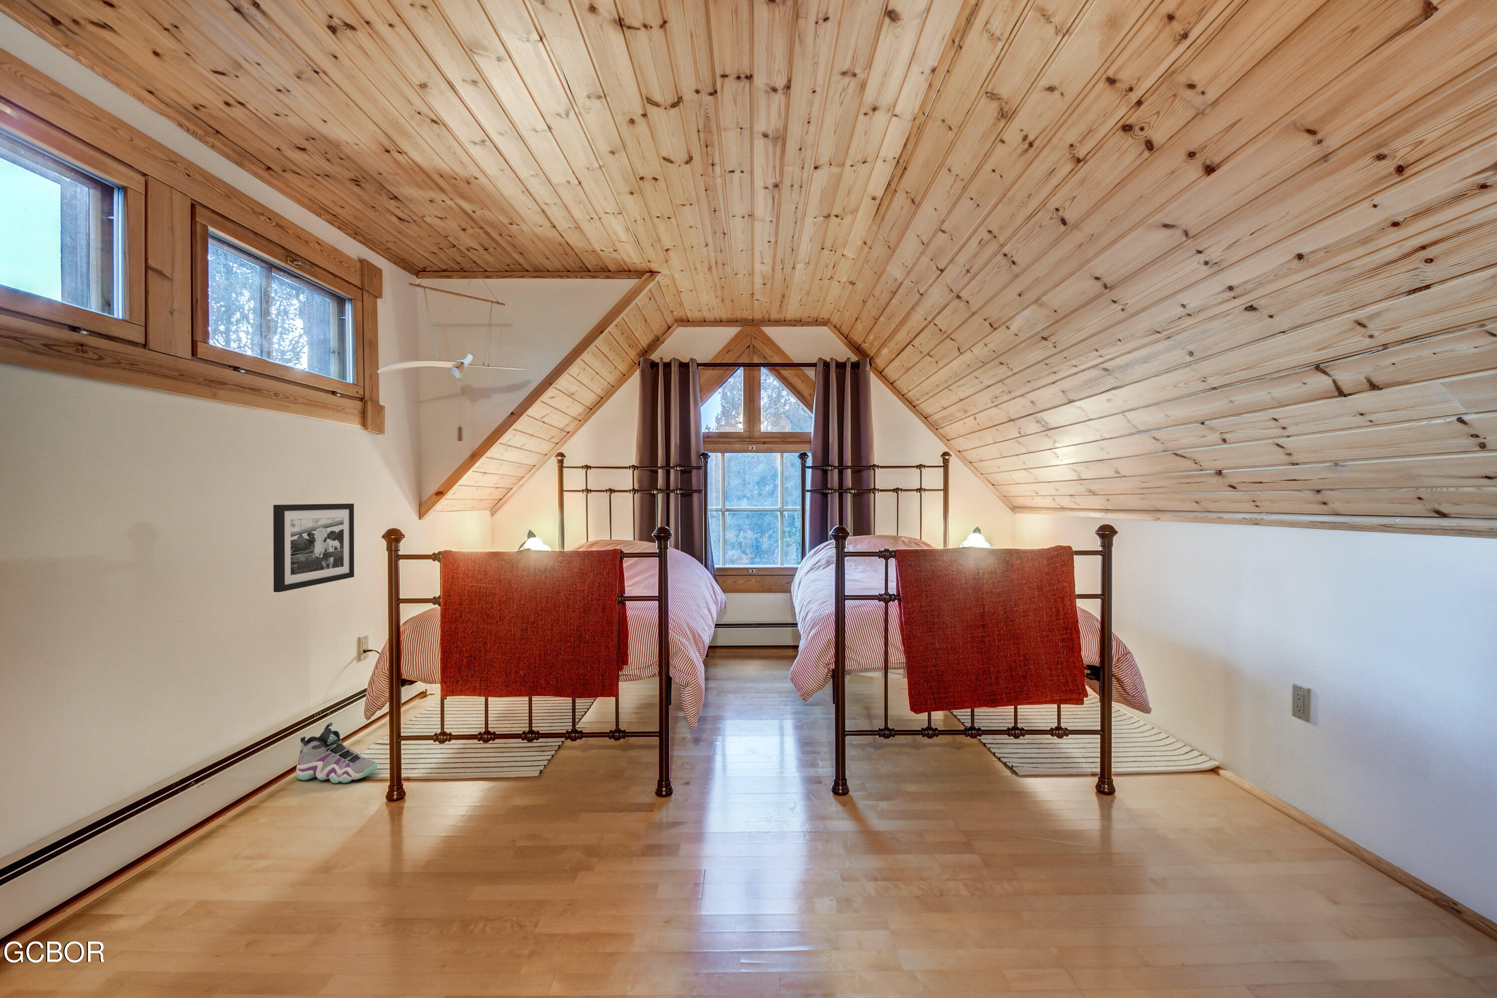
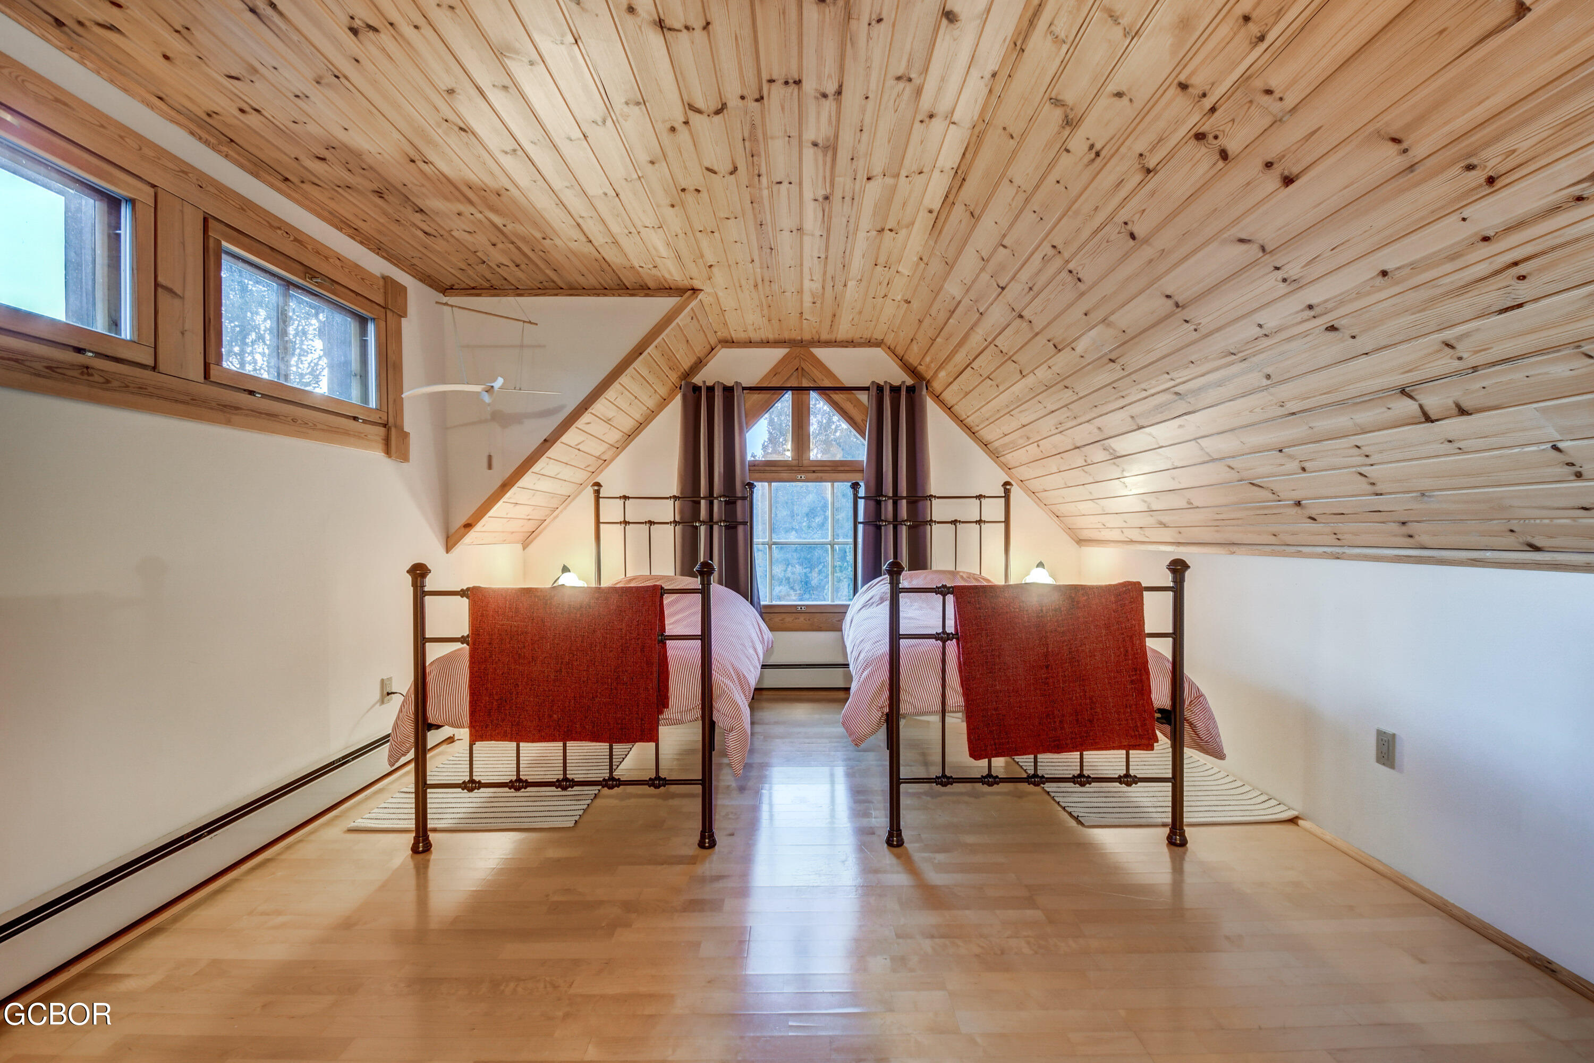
- picture frame [273,503,355,593]
- sneaker [296,722,378,783]
